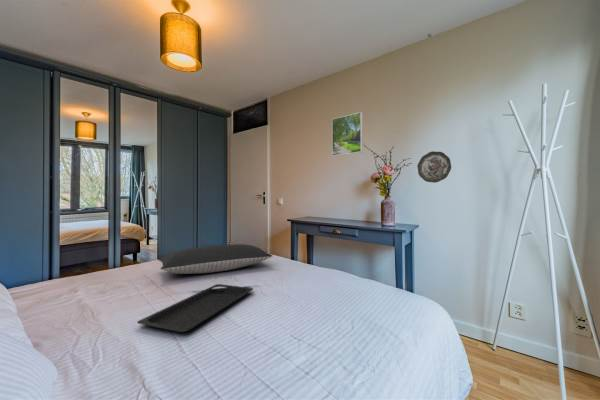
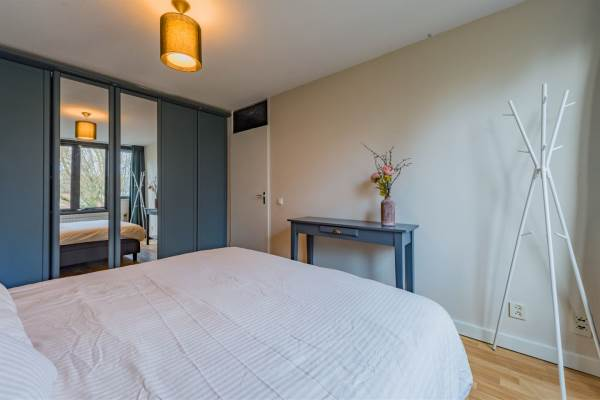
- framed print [331,111,364,157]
- serving tray [136,283,254,334]
- pillow [157,243,274,275]
- decorative plate [416,150,452,184]
